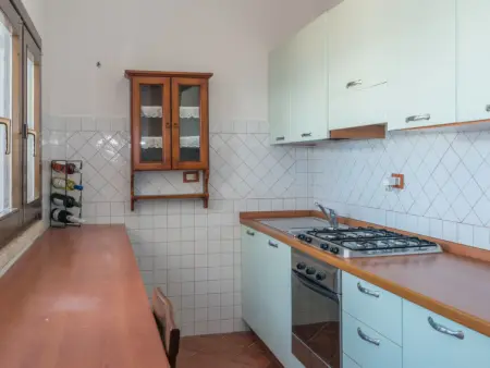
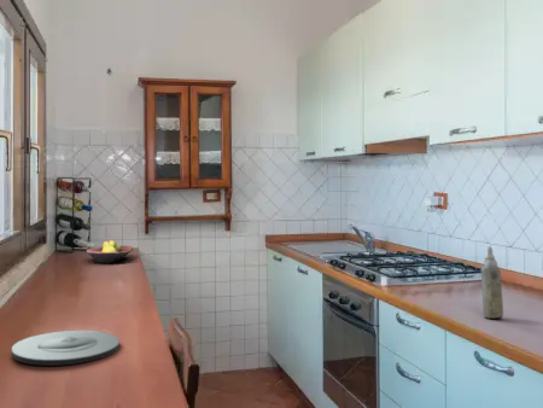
+ plate [11,330,121,367]
+ aerosol can [480,246,504,320]
+ fruit bowl [86,239,134,264]
